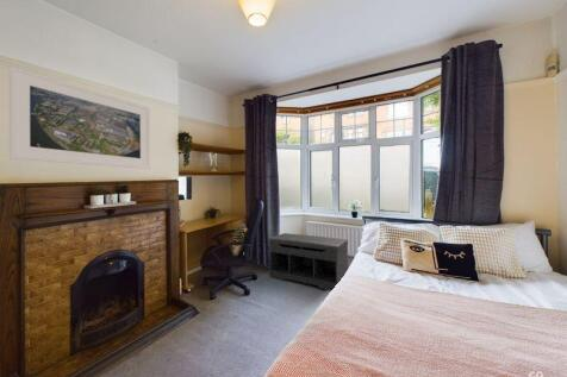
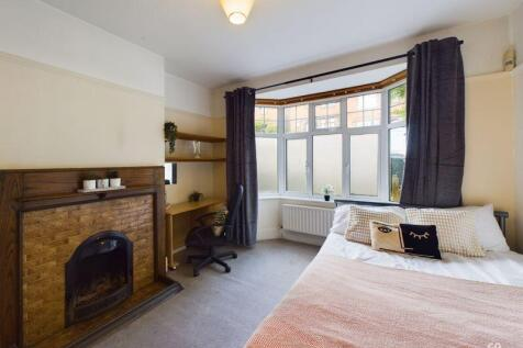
- bench [268,232,349,291]
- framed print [8,65,151,170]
